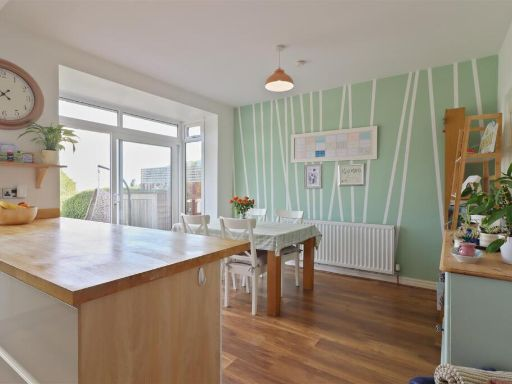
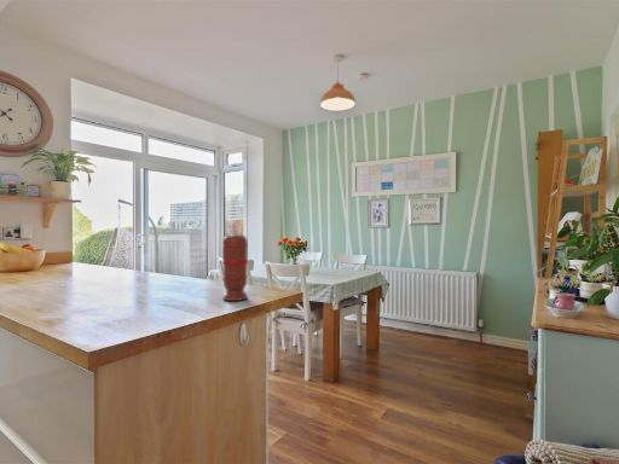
+ spice grinder [220,233,249,302]
